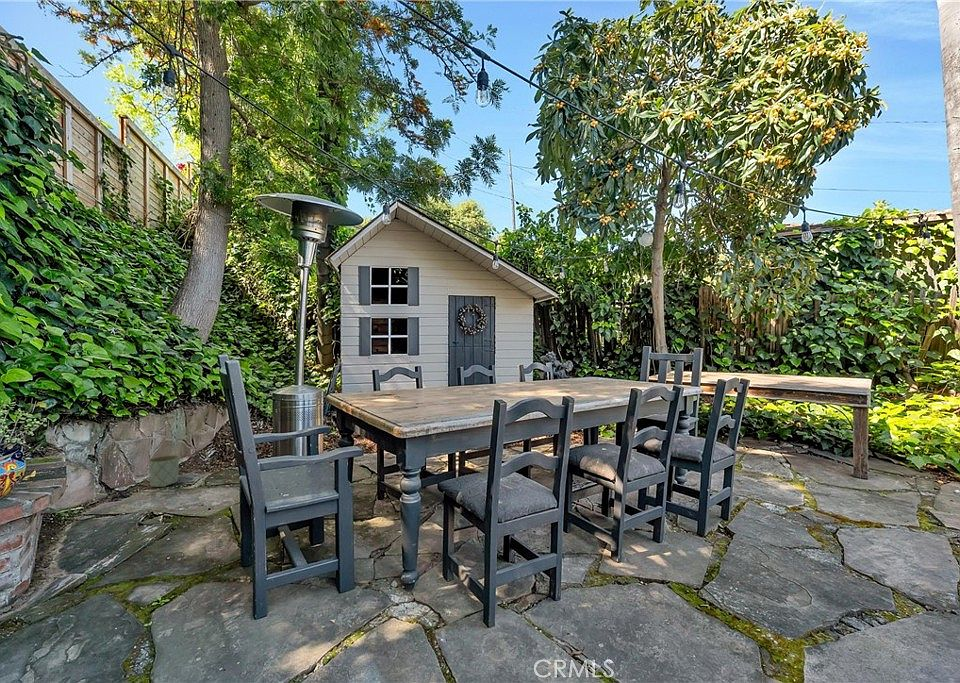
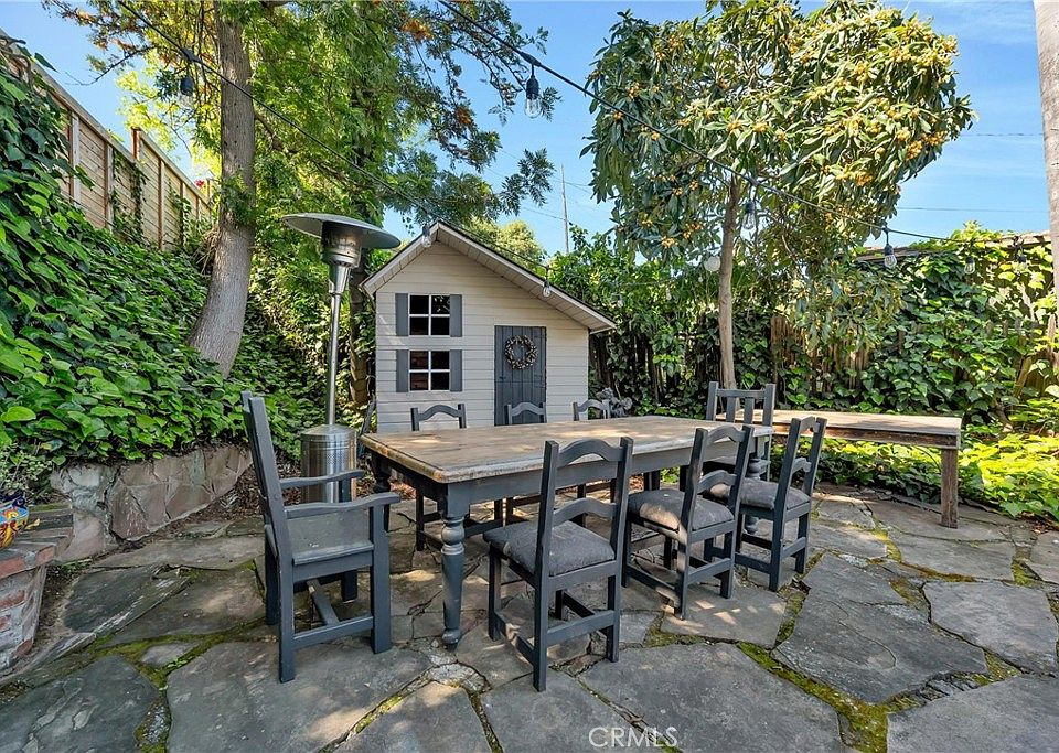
- planter [147,454,180,488]
